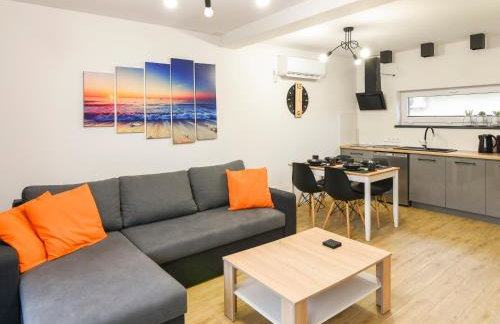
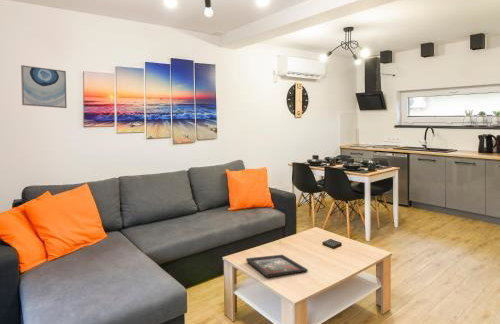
+ wall art [20,64,68,109]
+ decorative tray [245,254,309,278]
